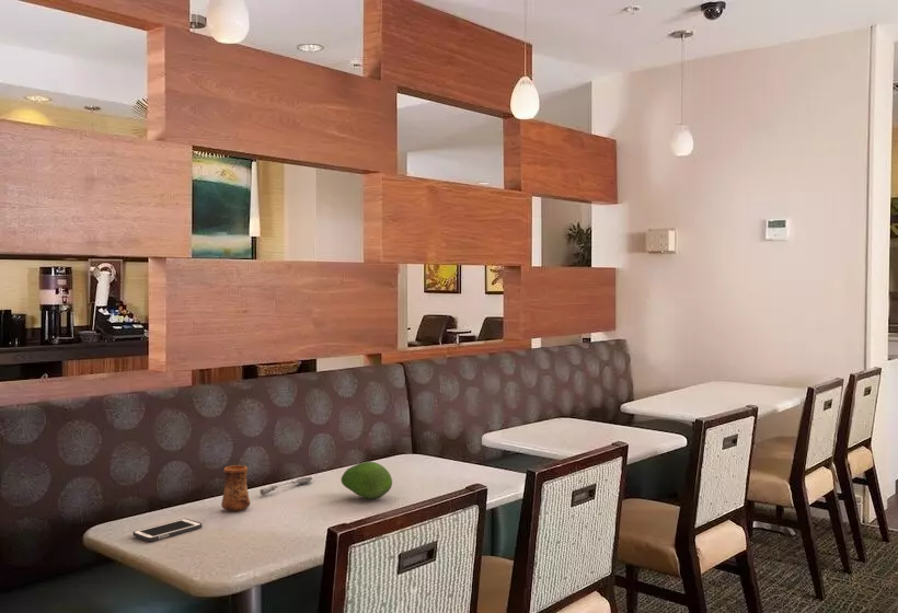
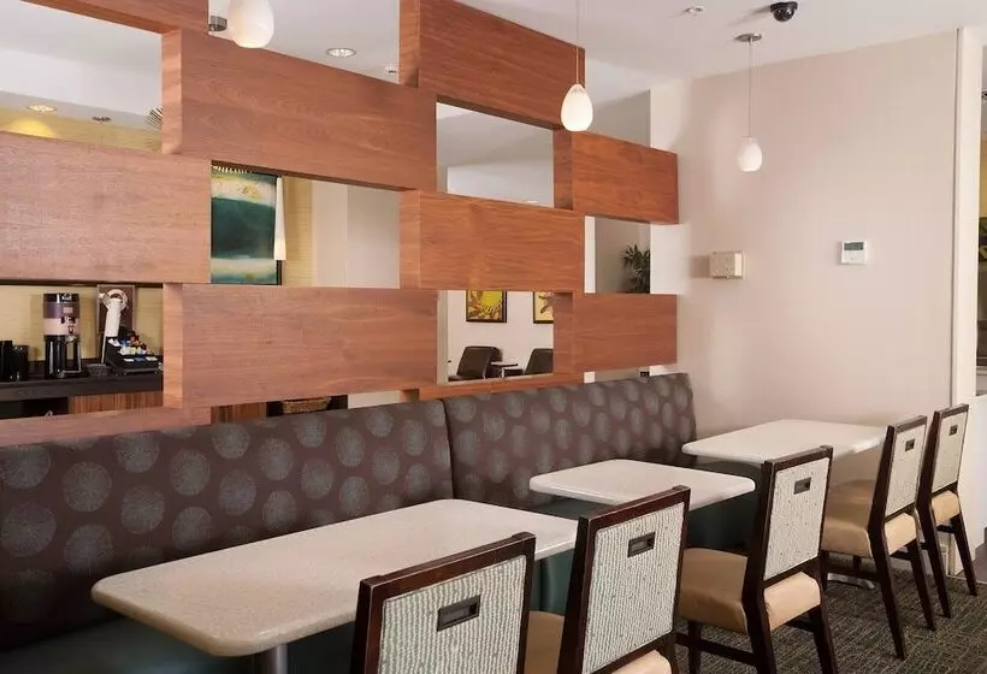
- cup [220,464,252,512]
- cell phone [131,518,203,542]
- soupspoon [258,476,313,497]
- fruit [341,461,393,500]
